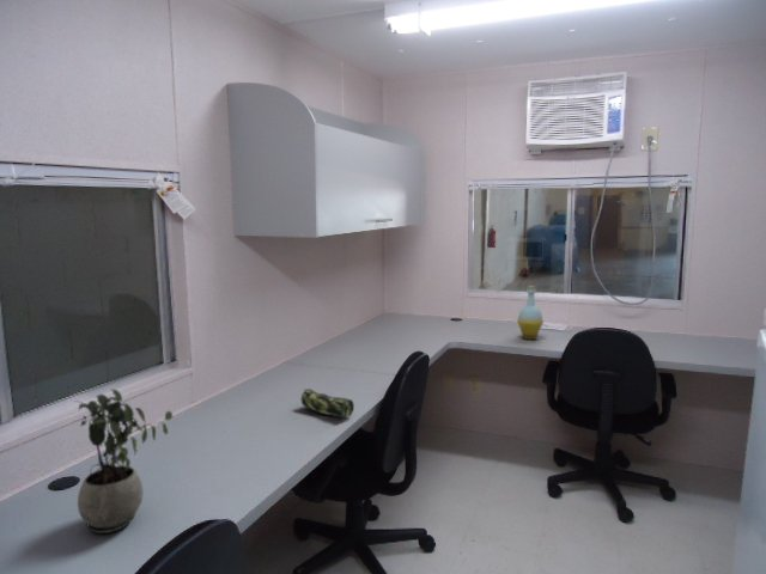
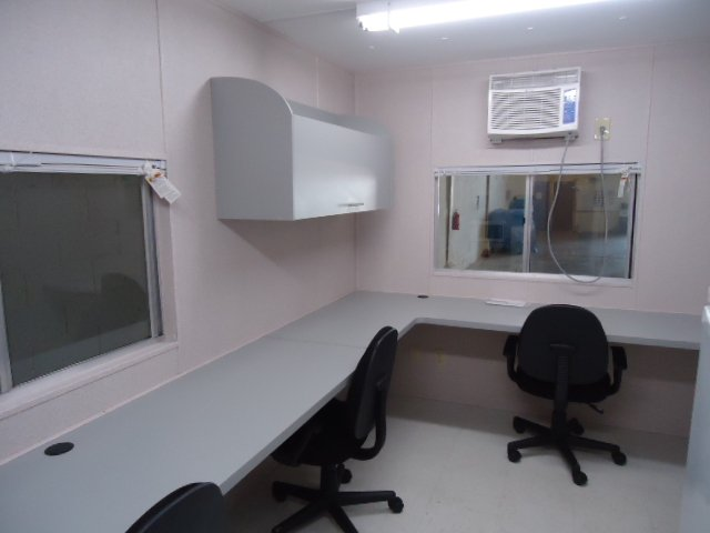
- bottle [516,285,545,341]
- potted plant [74,389,174,535]
- pencil case [300,387,355,420]
